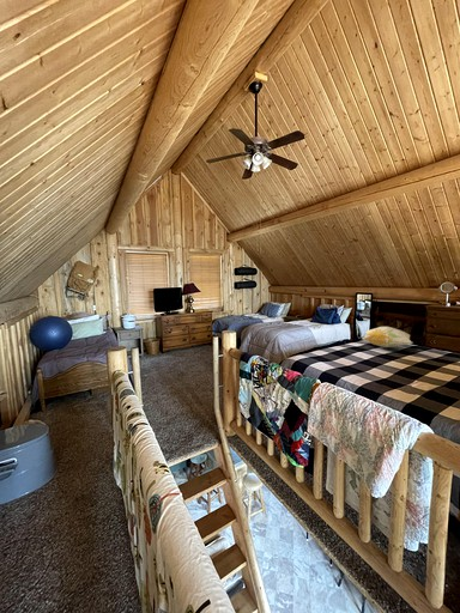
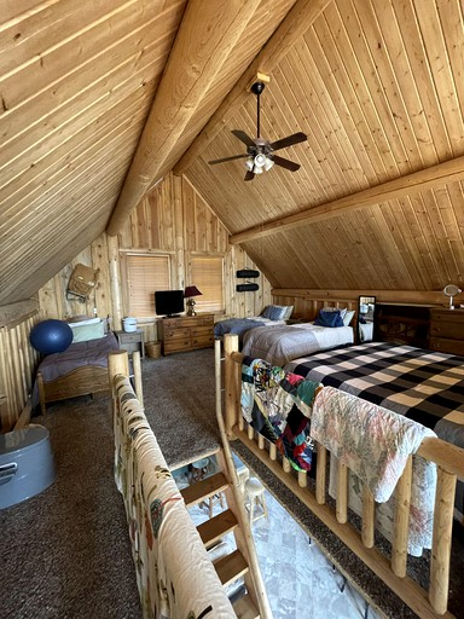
- decorative pillow [361,326,414,348]
